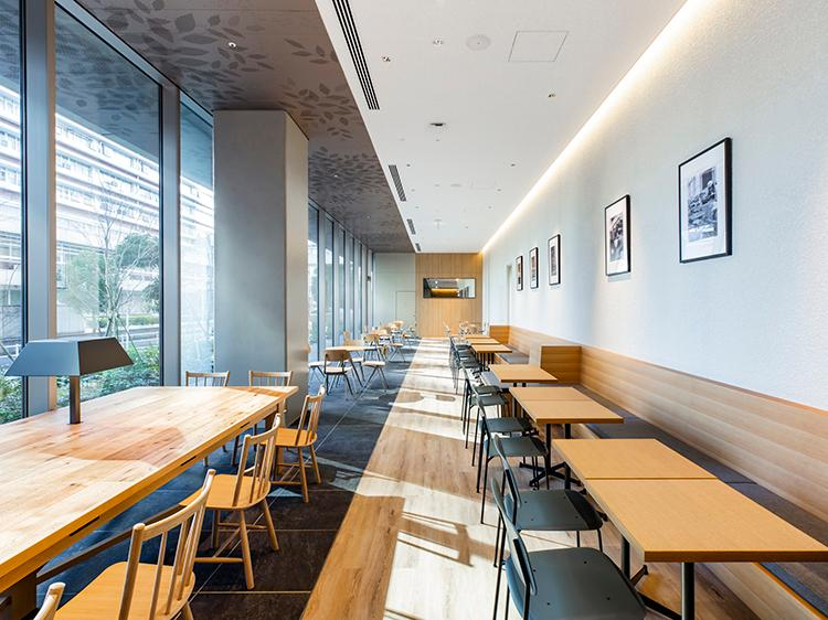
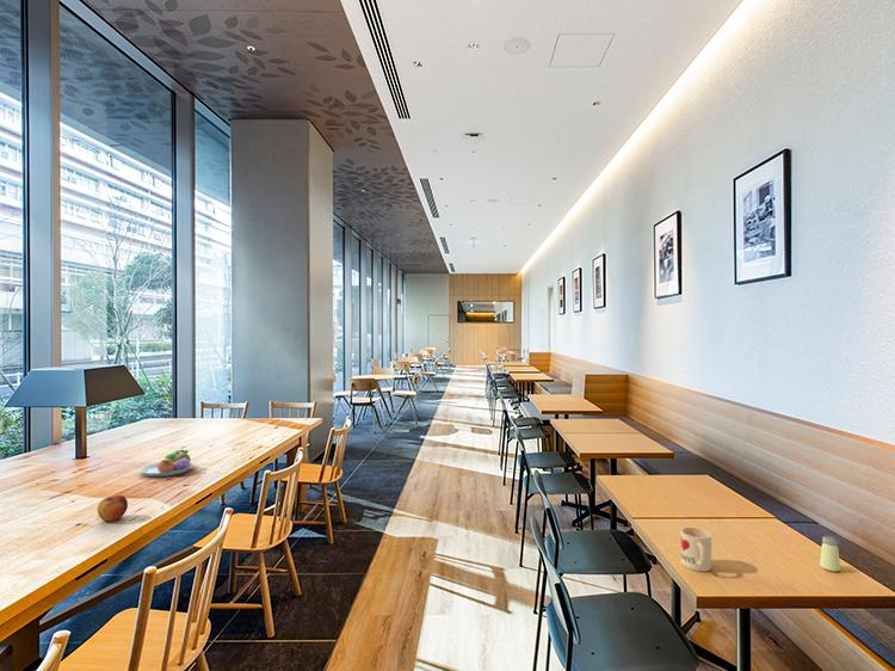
+ mug [680,527,712,573]
+ saltshaker [819,535,841,573]
+ apple [97,494,129,523]
+ fruit bowl [138,449,195,478]
